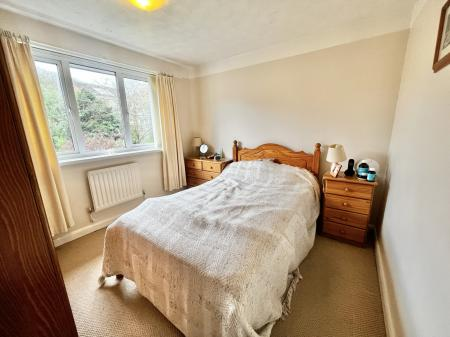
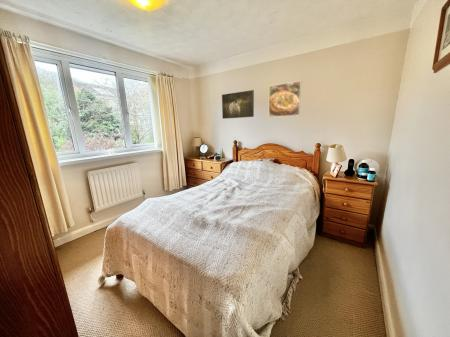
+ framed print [268,80,302,118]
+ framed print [221,89,255,120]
